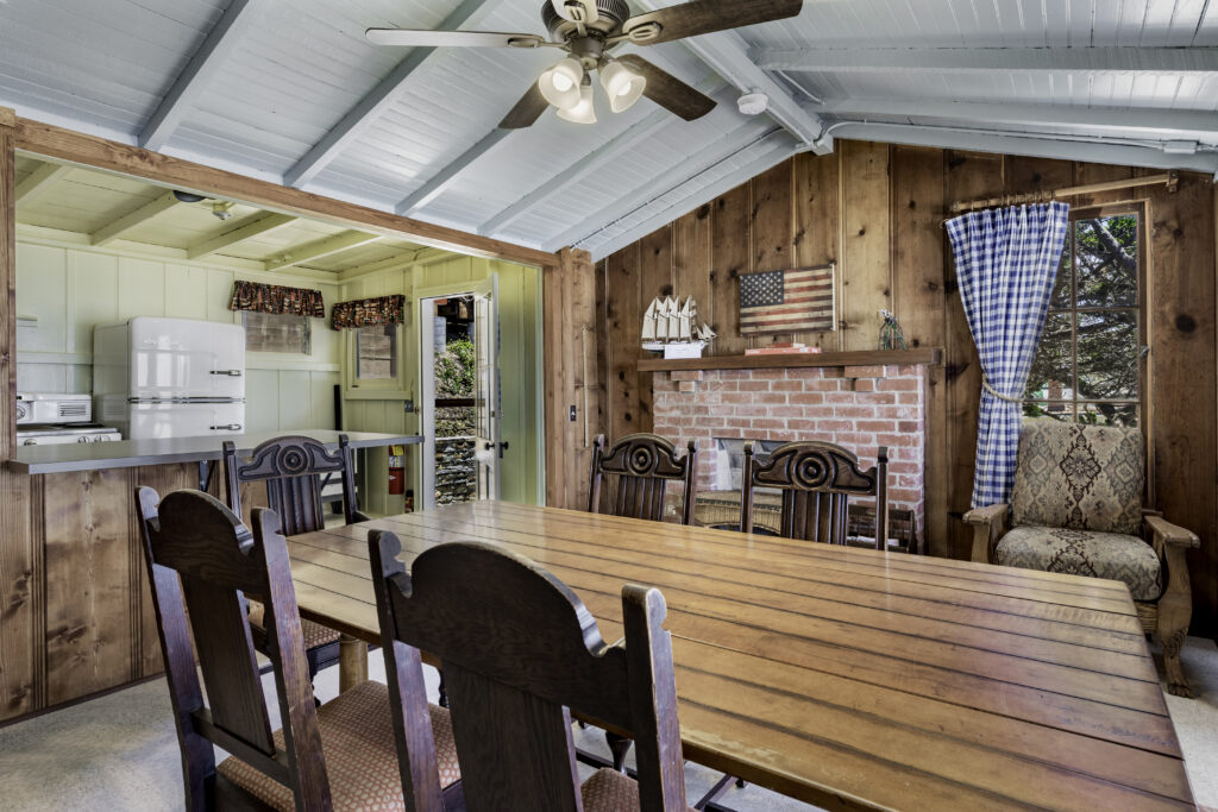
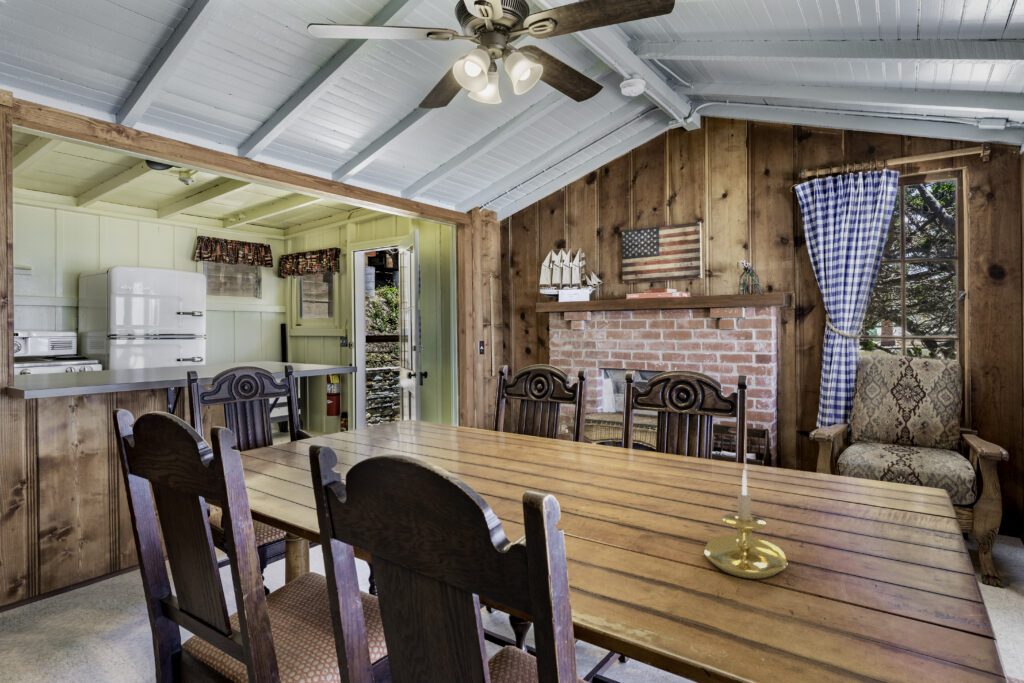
+ candle holder [703,468,789,580]
